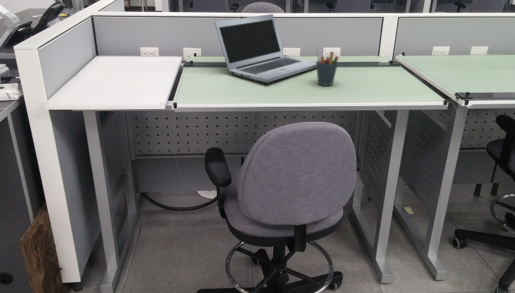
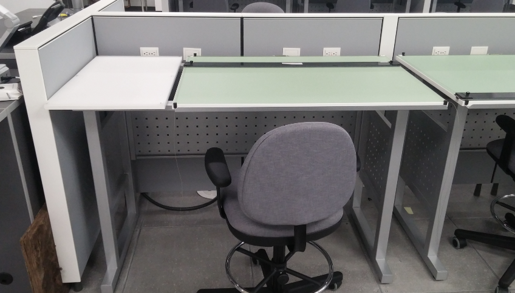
- pen holder [315,48,340,87]
- laptop [213,13,317,84]
